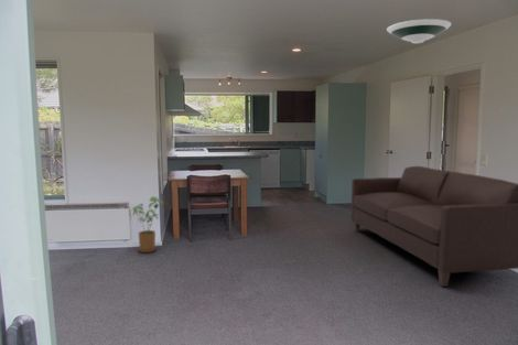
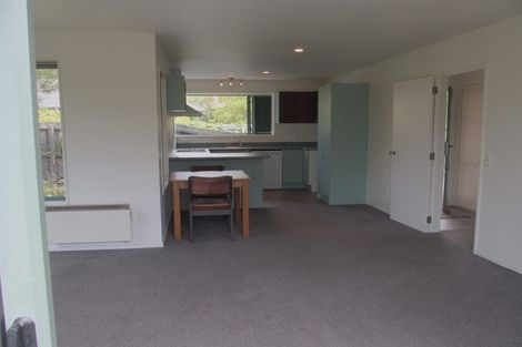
- sofa [350,165,518,288]
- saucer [386,18,452,44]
- house plant [131,195,165,254]
